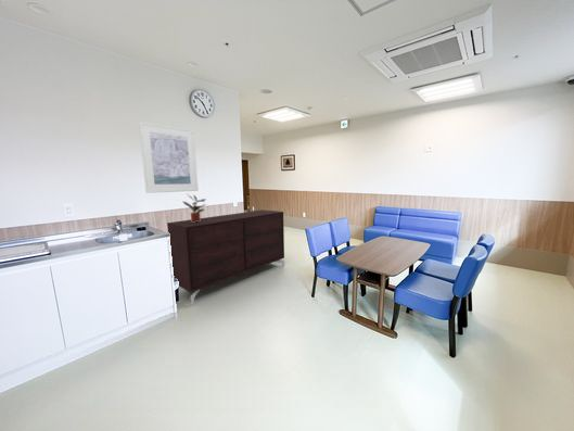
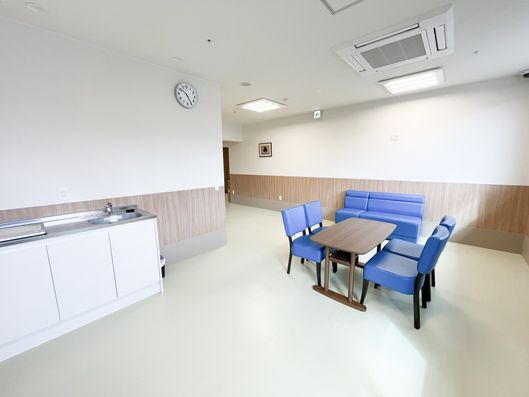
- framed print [138,121,200,194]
- potted plant [182,193,207,223]
- sideboard [166,208,285,306]
